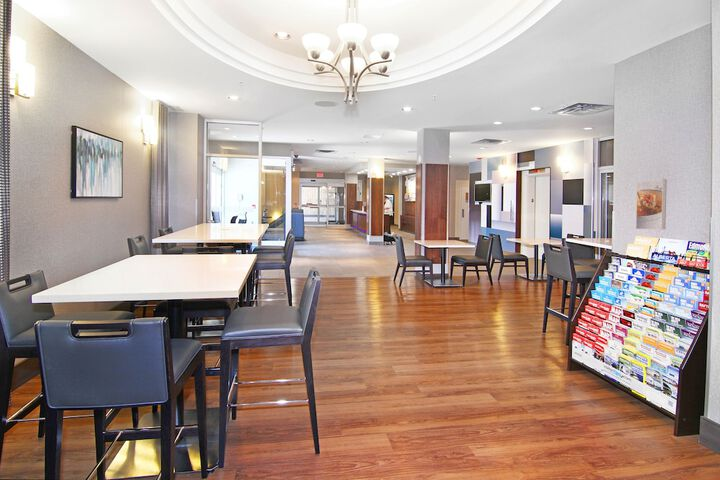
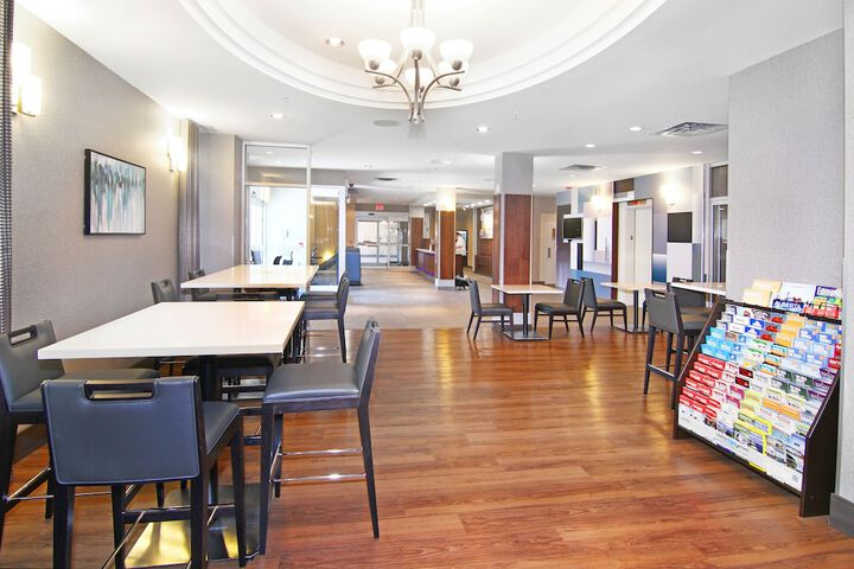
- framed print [635,178,667,230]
